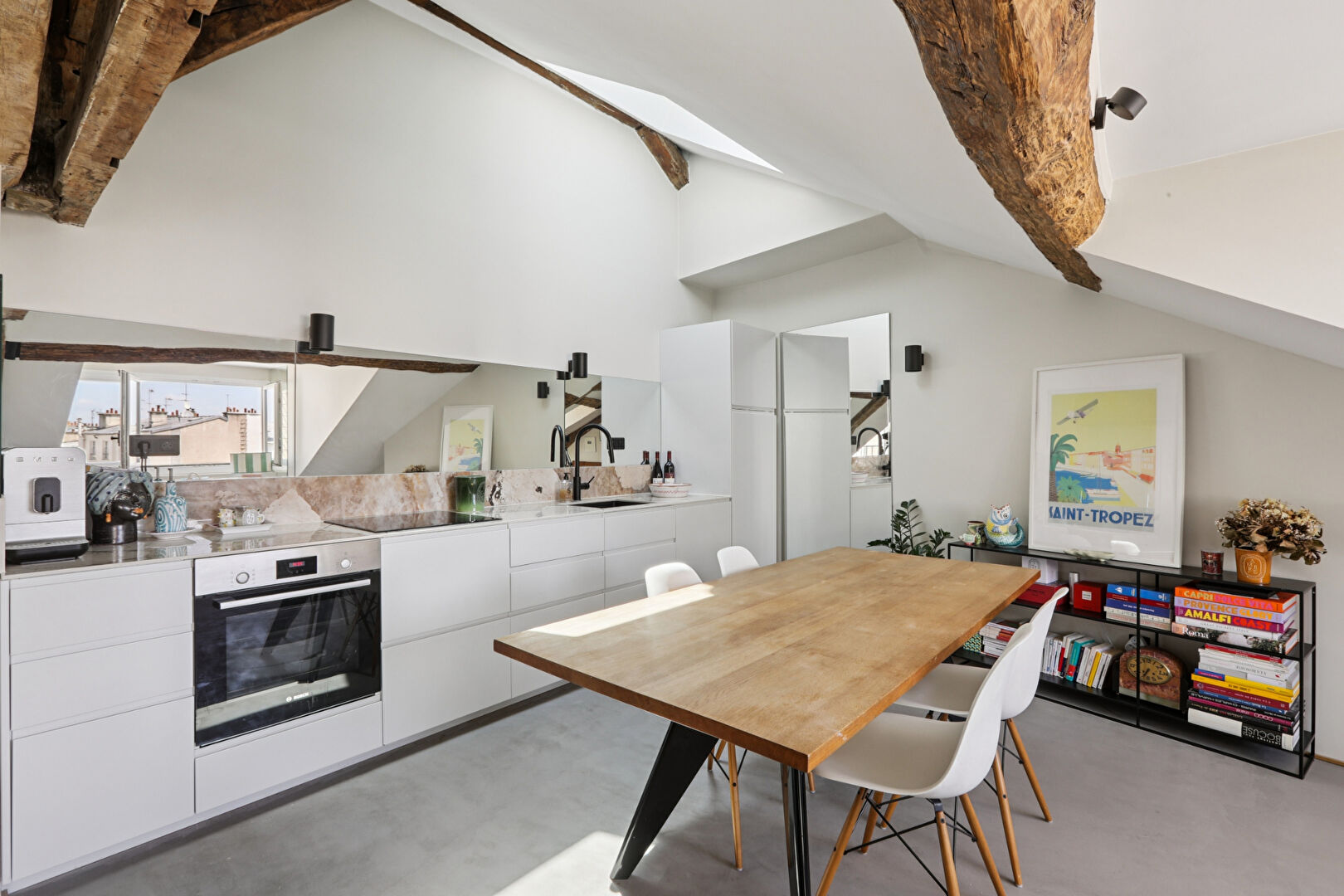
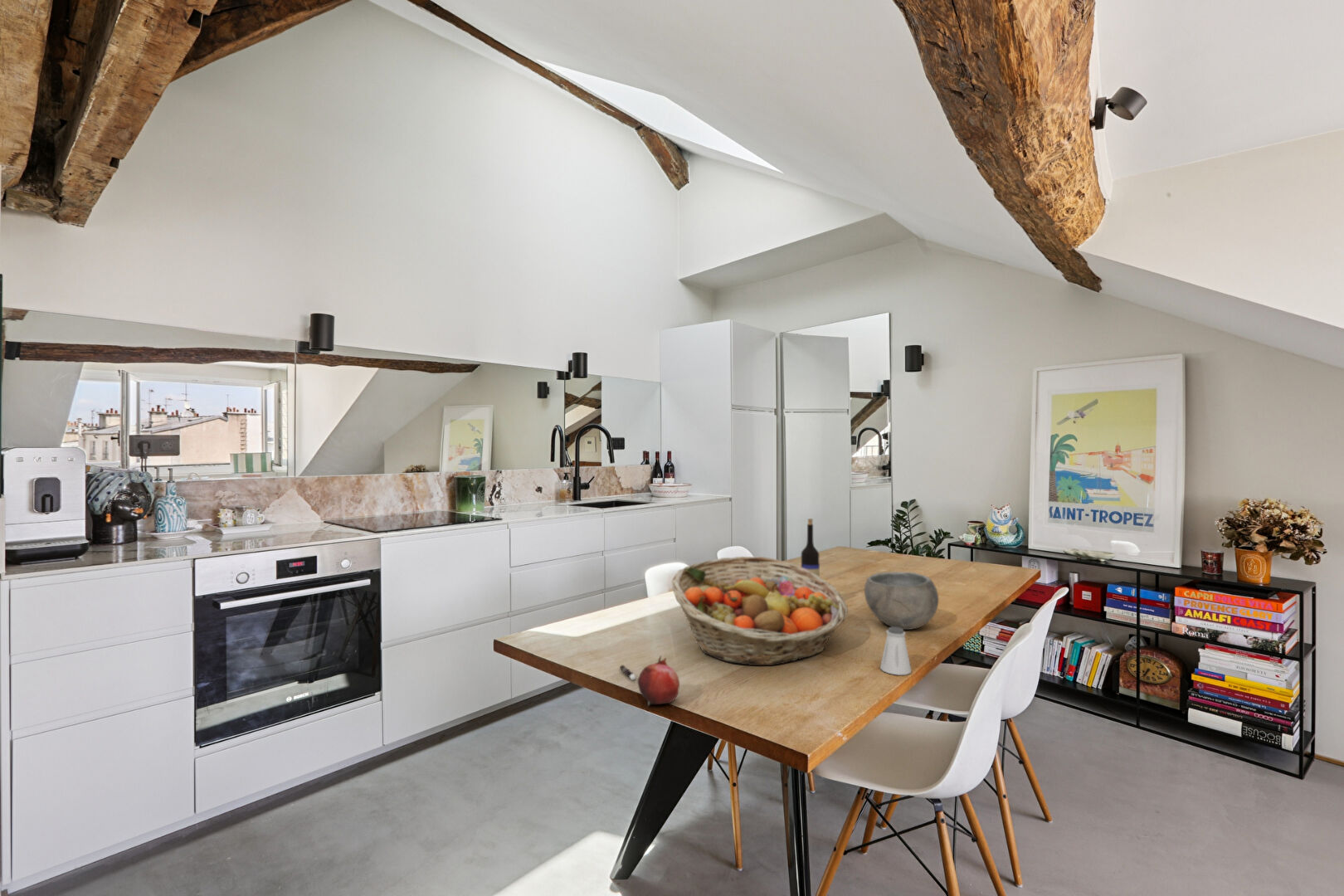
+ wine bottle [801,518,821,577]
+ fruit [636,655,680,707]
+ fruit basket [670,556,849,666]
+ saltshaker [879,626,912,676]
+ pepper shaker [619,665,637,681]
+ bowl [864,571,939,631]
